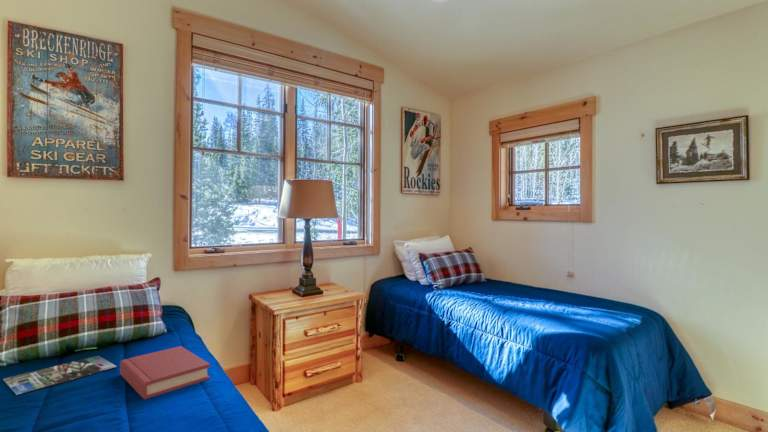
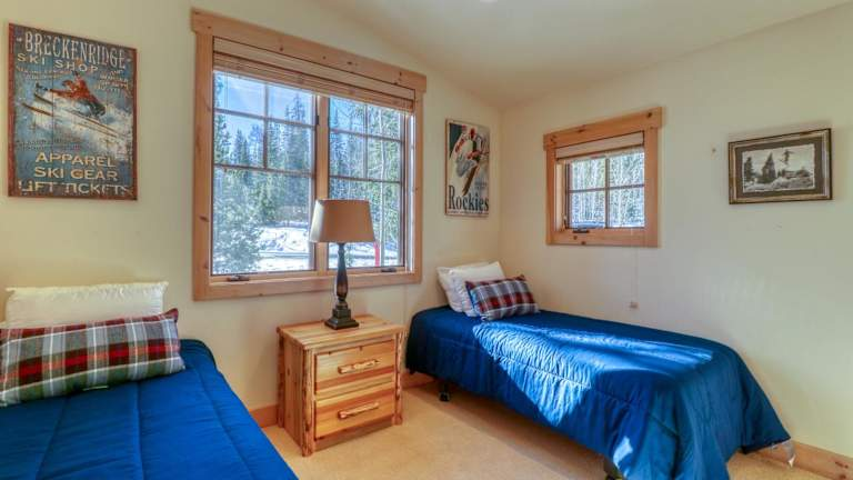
- hardback book [119,345,211,400]
- magazine [2,355,118,396]
